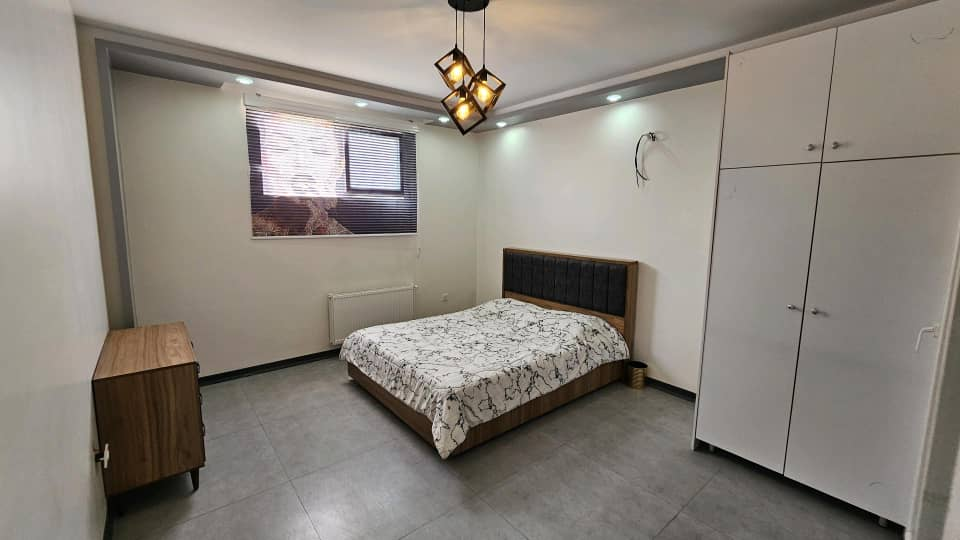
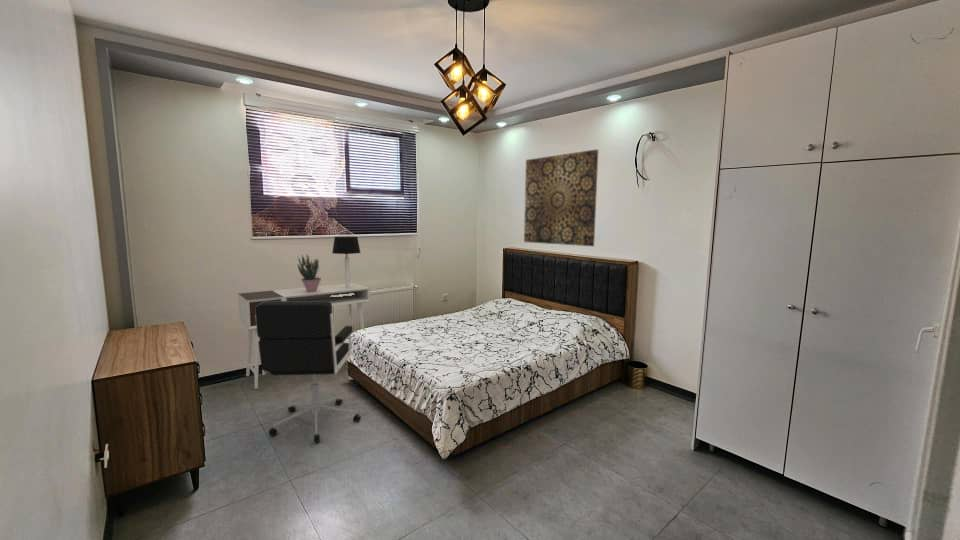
+ desk [237,282,371,390]
+ wall art [523,149,599,247]
+ table lamp [331,235,361,288]
+ potted plant [297,253,322,292]
+ office chair [255,301,362,443]
